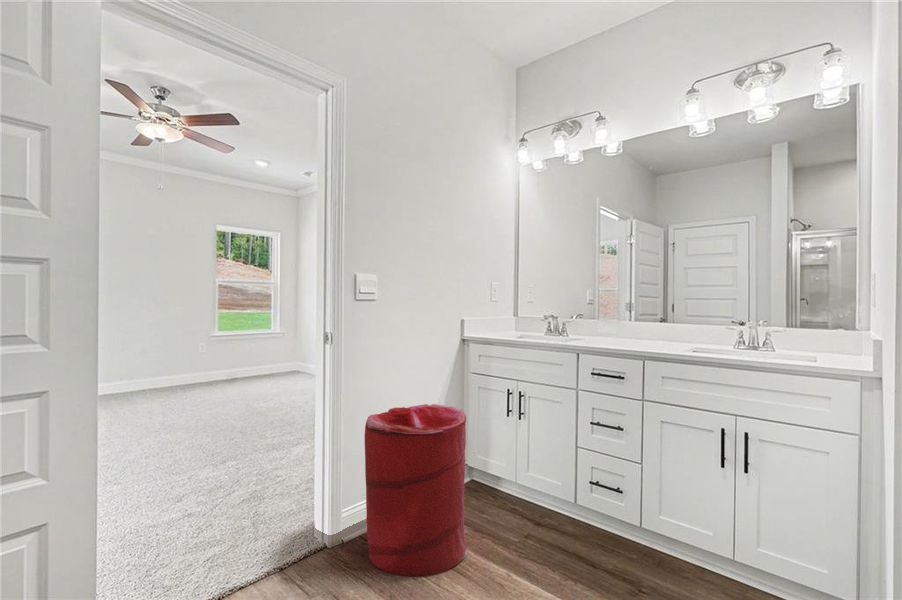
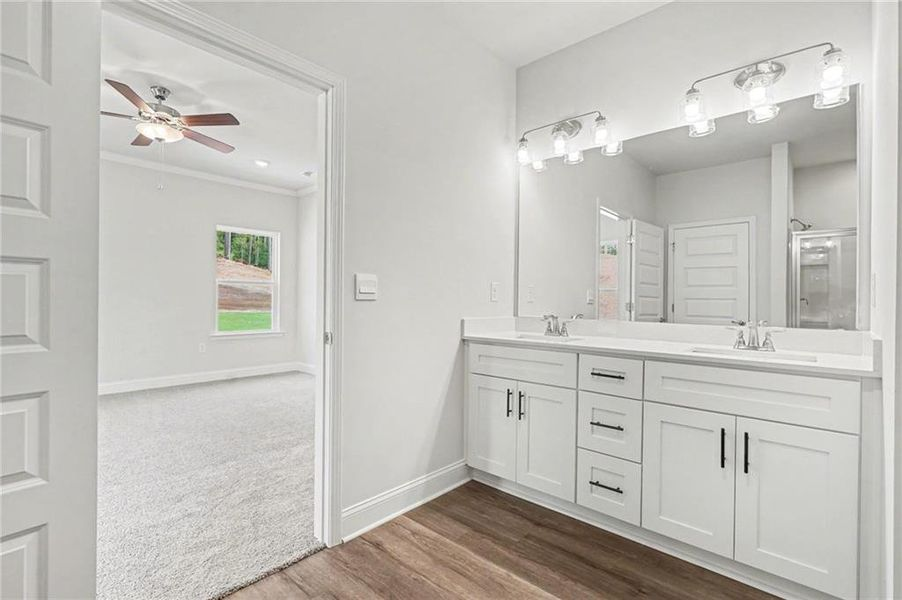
- laundry hamper [364,403,468,578]
